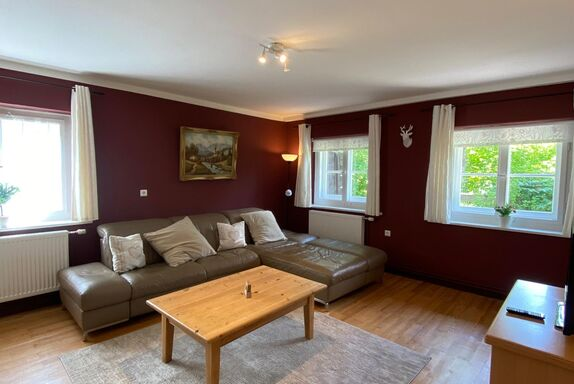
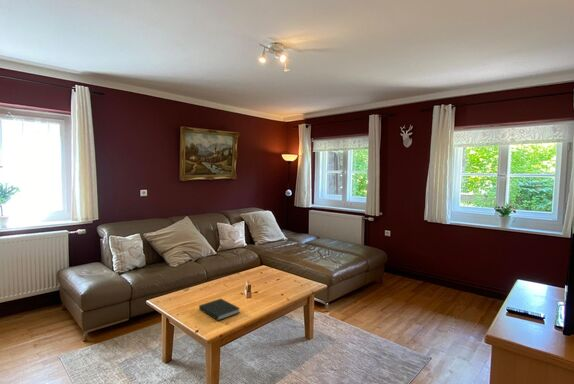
+ book [198,298,241,322]
